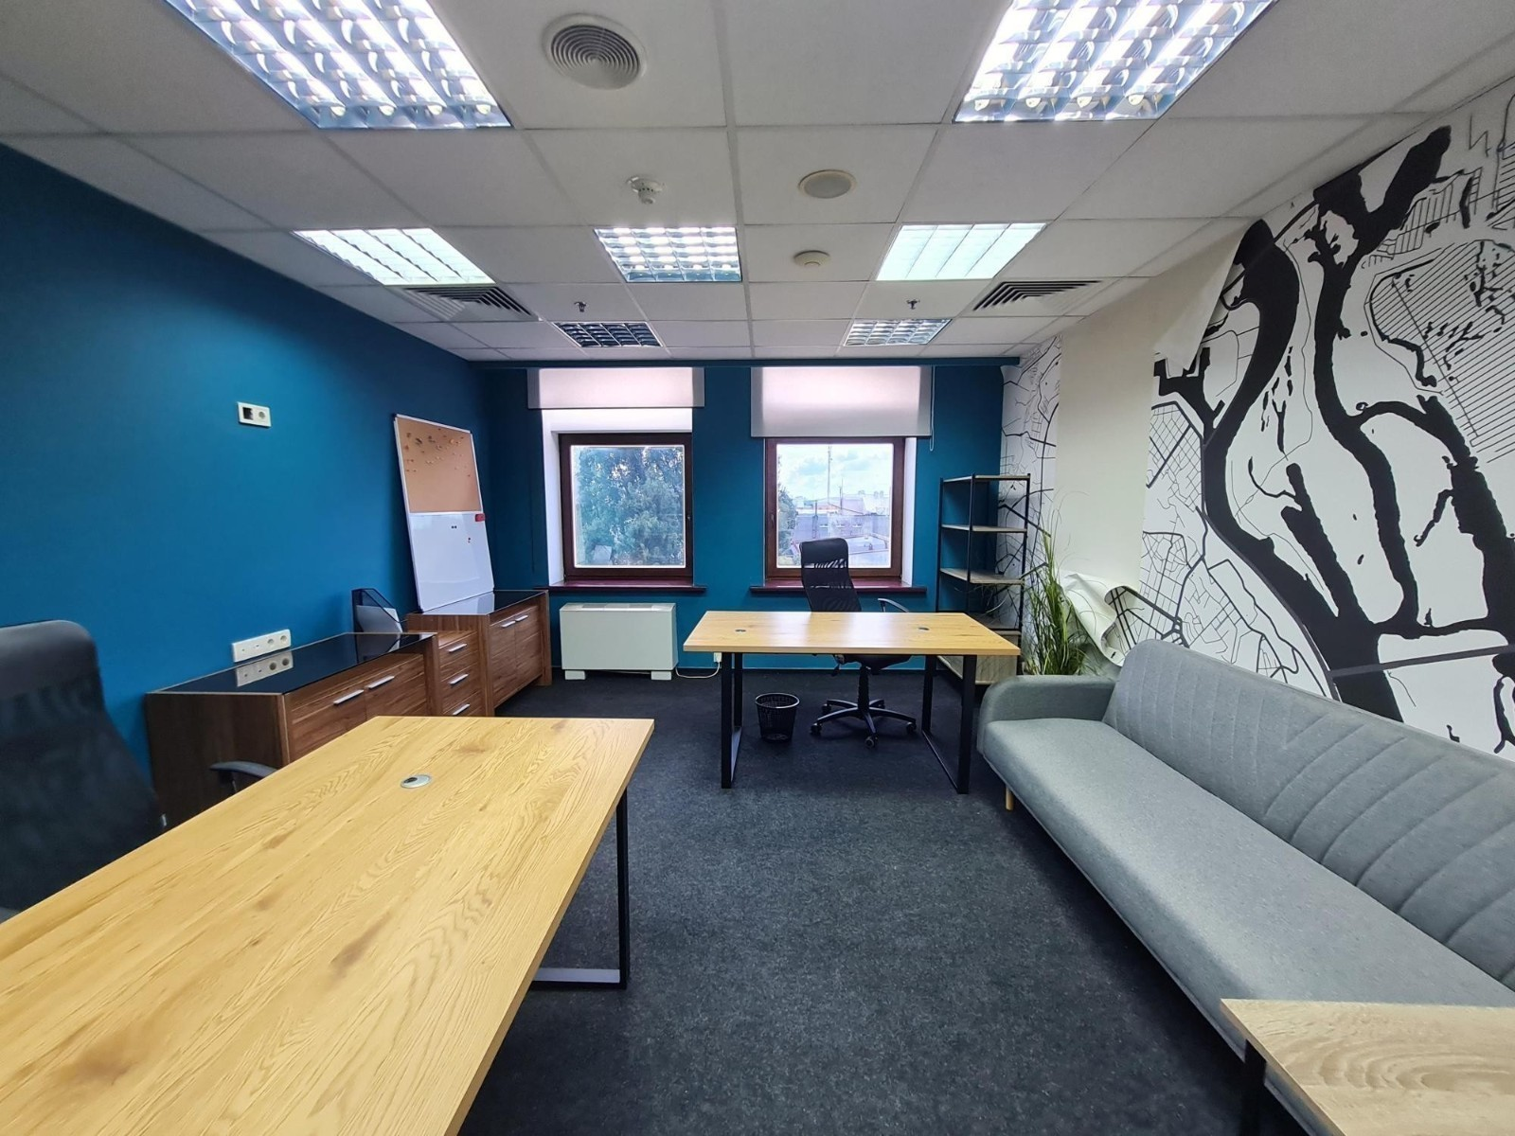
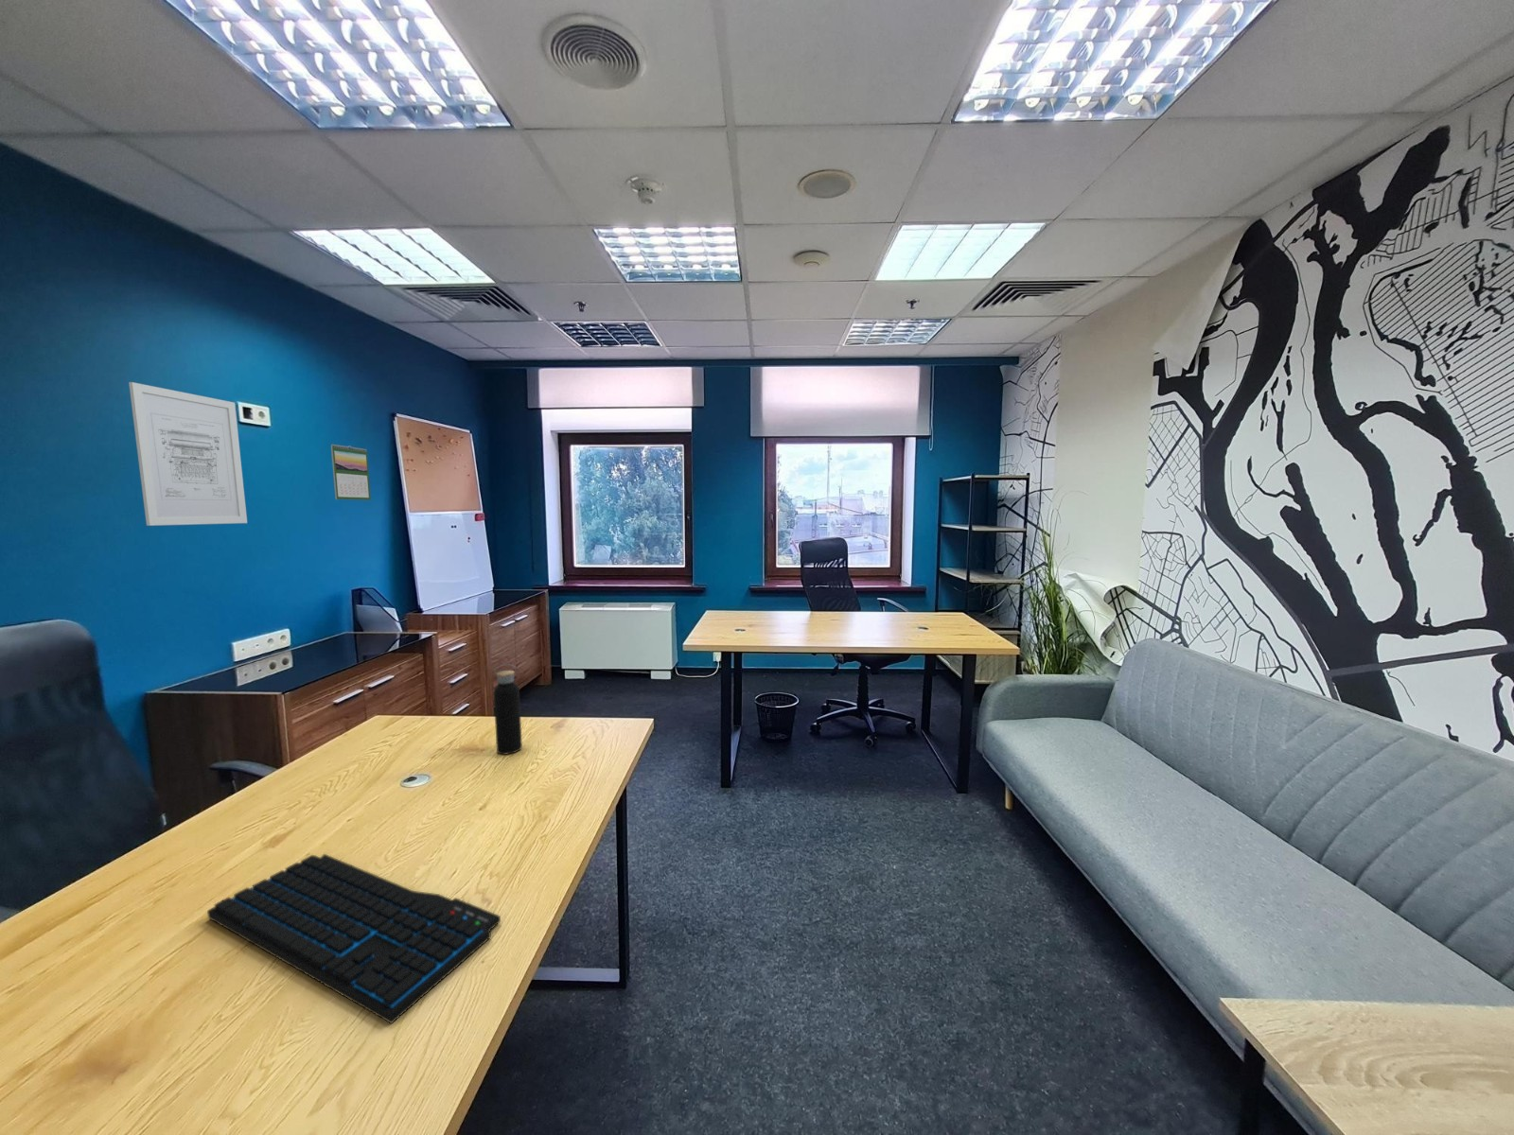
+ wall art [128,382,248,527]
+ keyboard [206,854,502,1024]
+ calendar [330,444,372,501]
+ water bottle [494,663,523,756]
